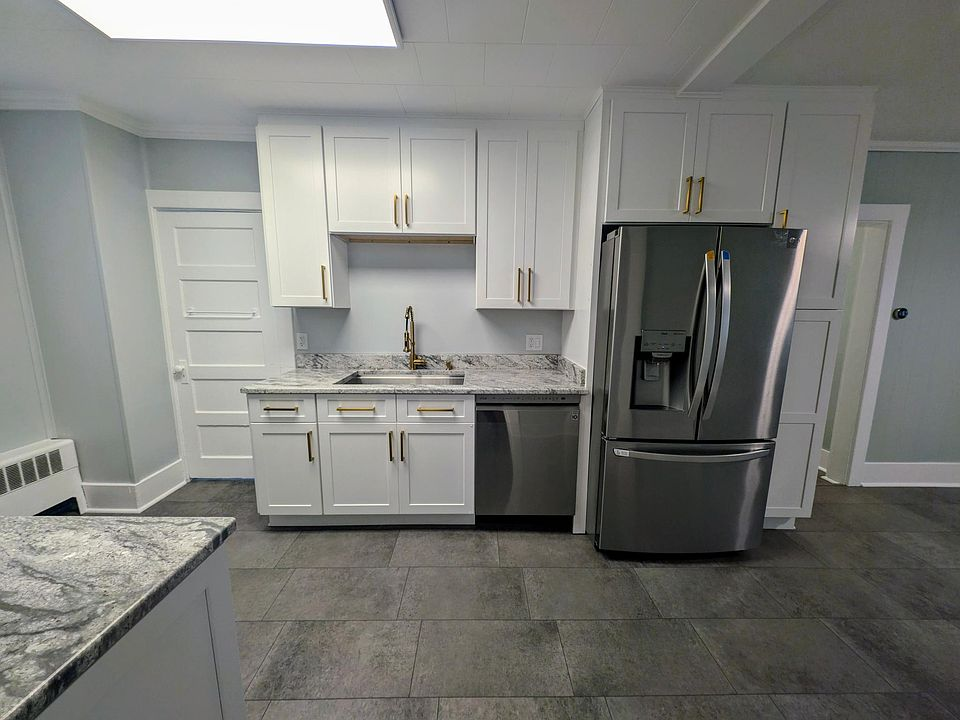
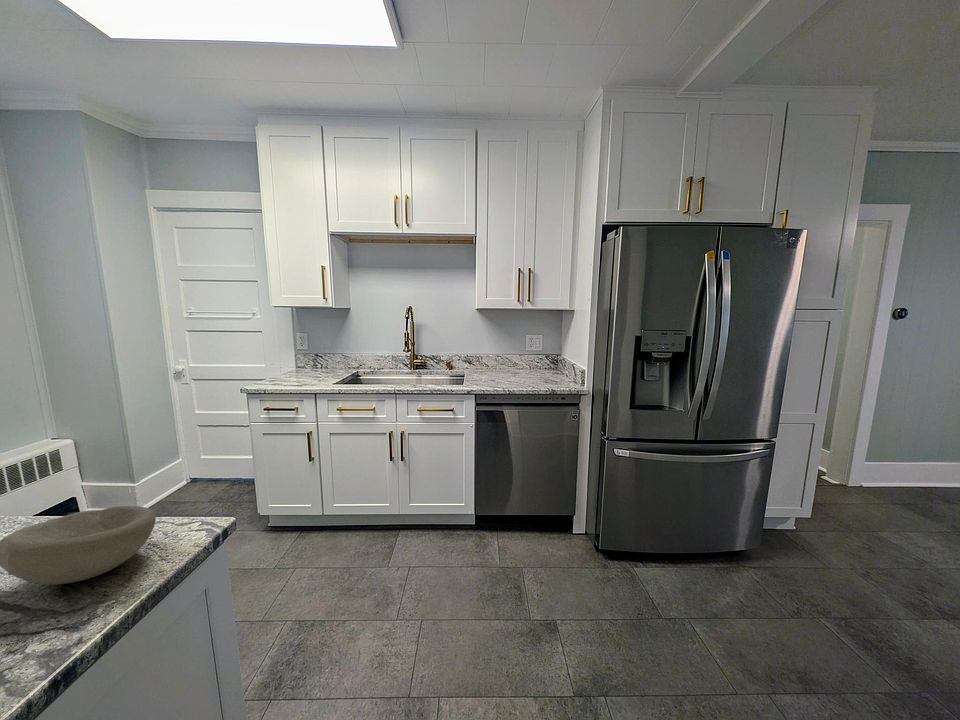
+ bowl [0,505,157,586]
